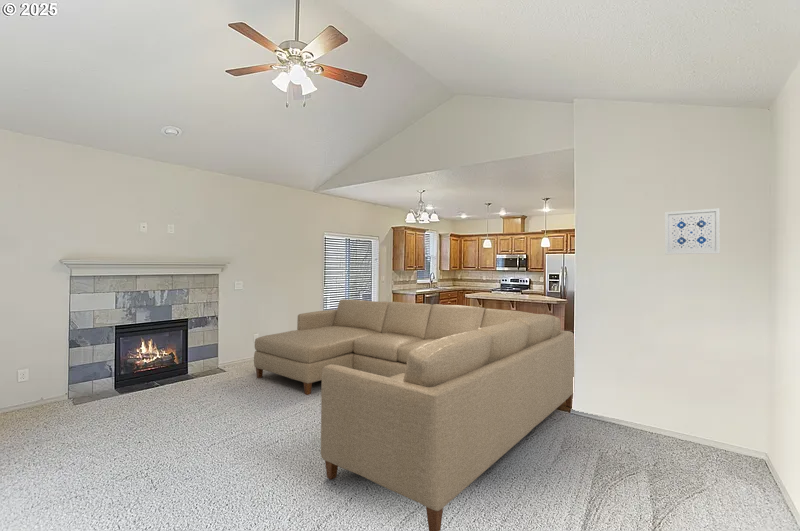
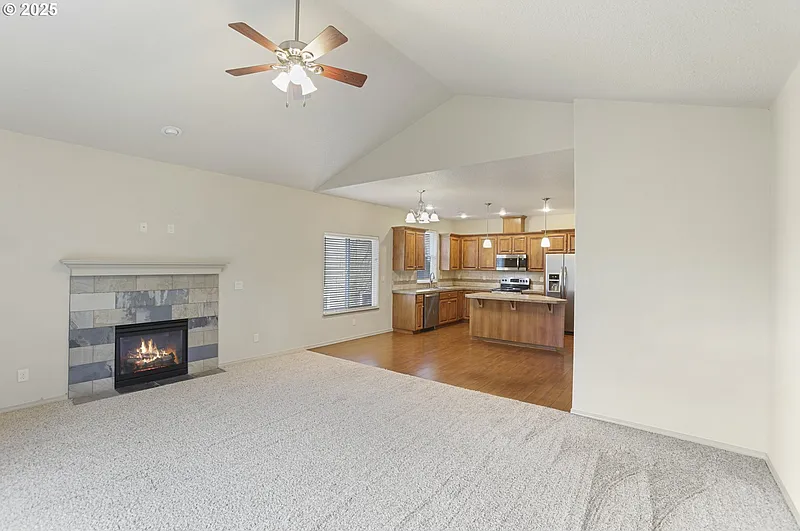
- wall art [664,207,721,255]
- sofa [253,298,575,531]
